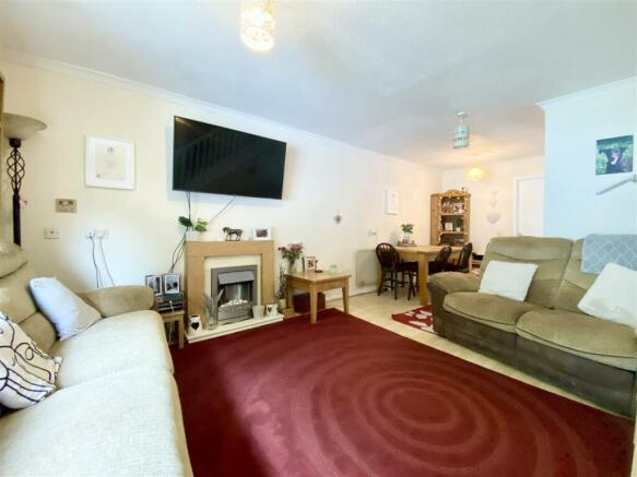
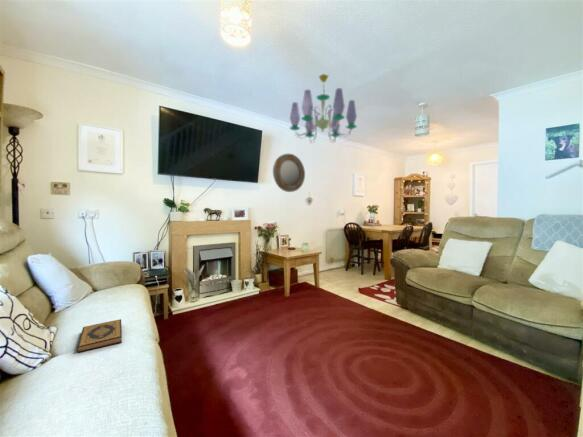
+ home mirror [272,153,306,193]
+ hardback book [76,318,123,354]
+ chandelier [289,73,358,144]
